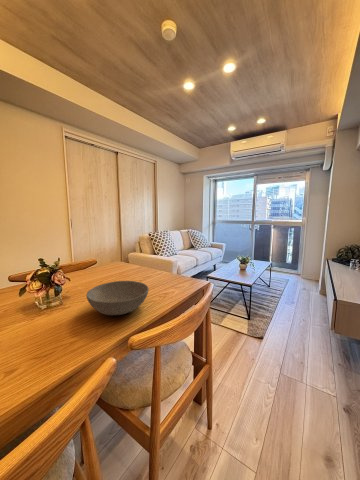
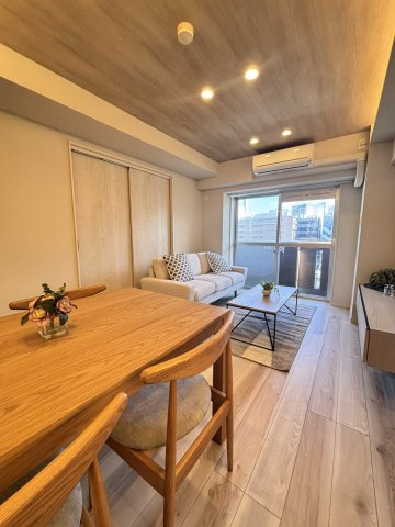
- bowl [85,280,150,316]
